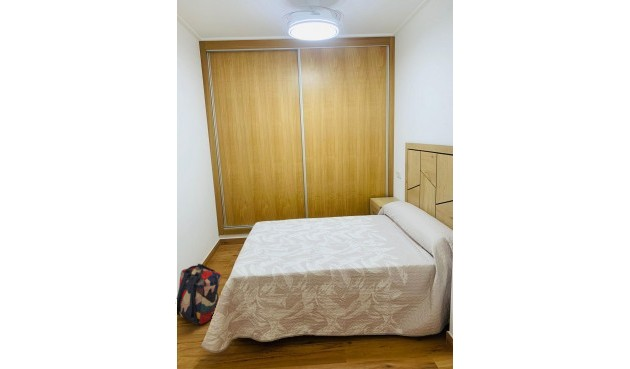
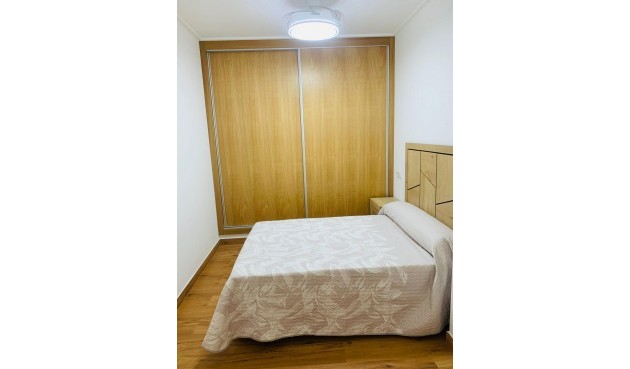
- backpack [176,263,222,326]
